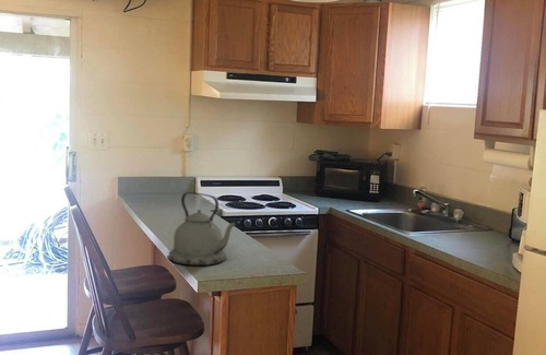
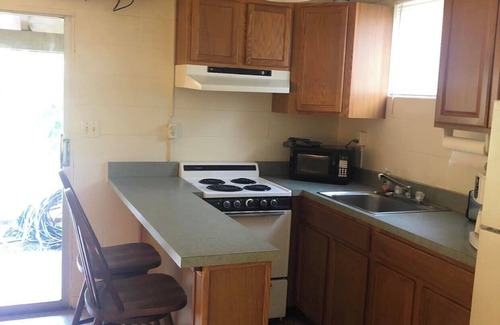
- kettle [167,191,238,267]
